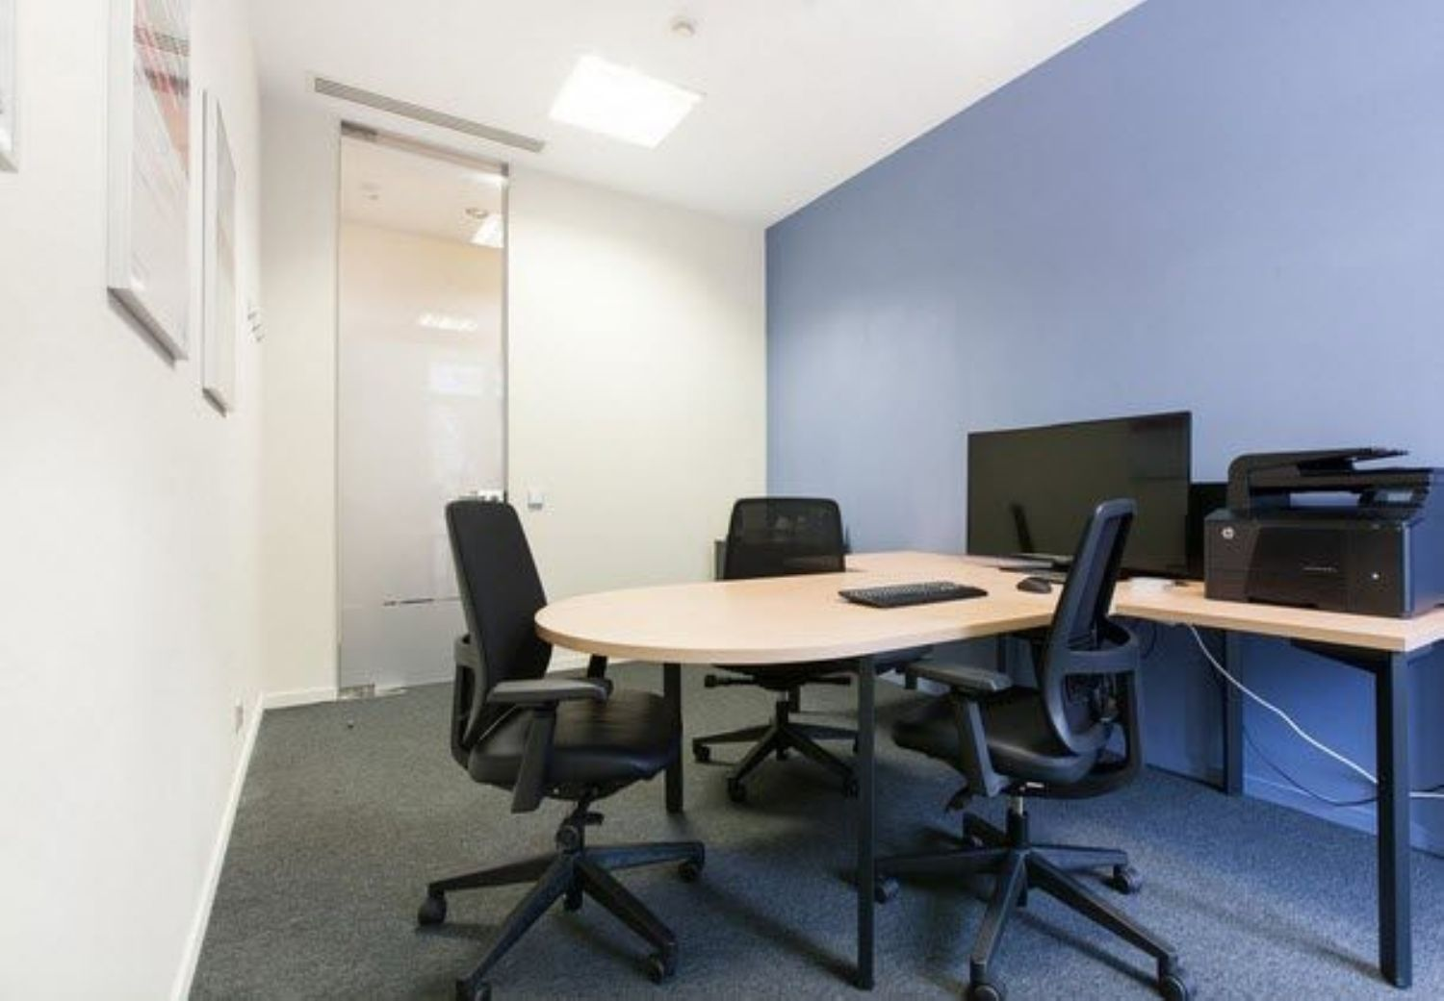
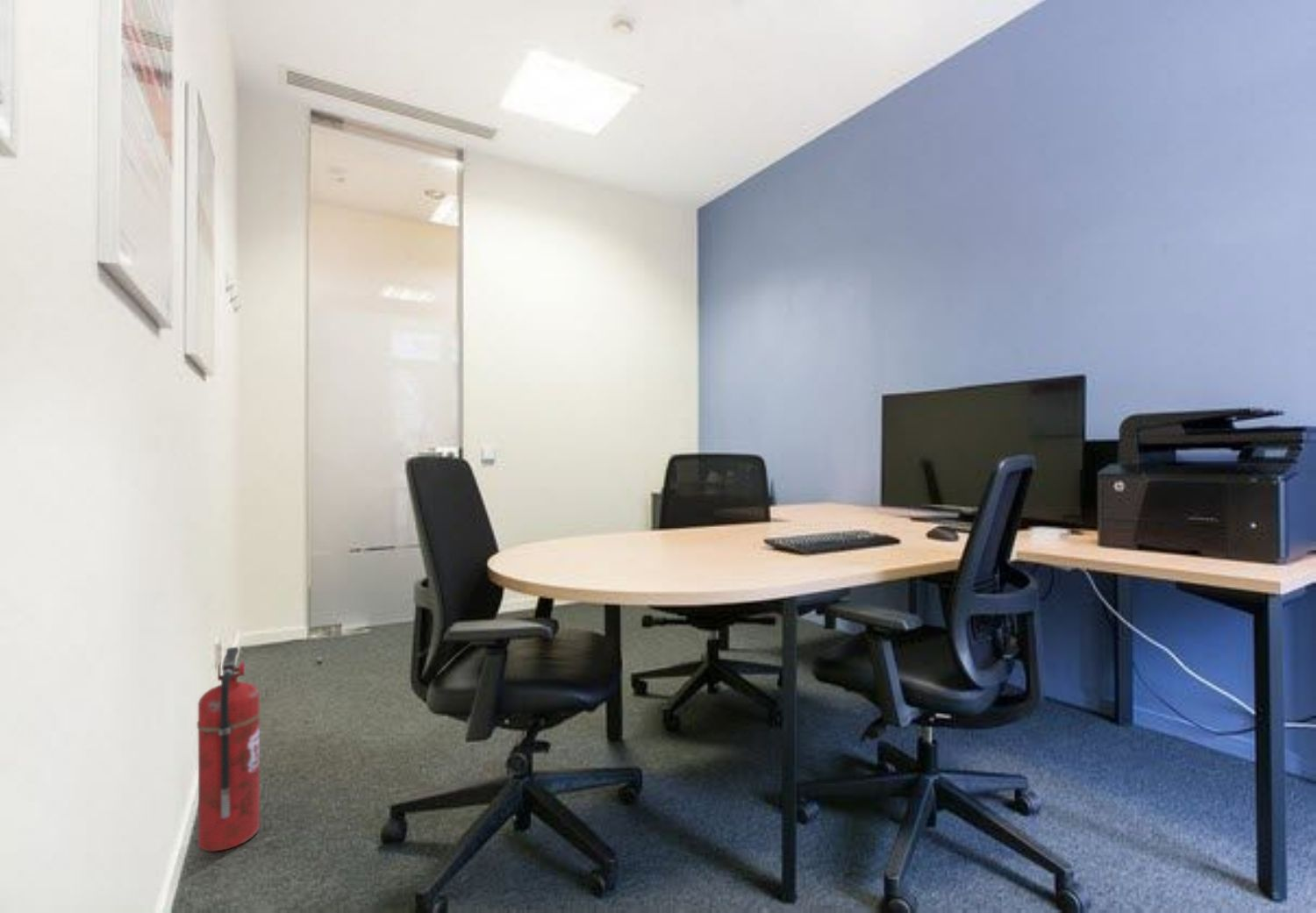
+ fire extinguisher [197,646,261,852]
